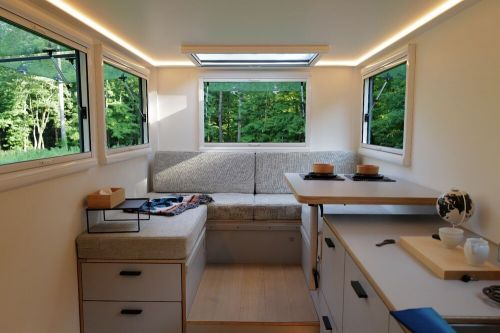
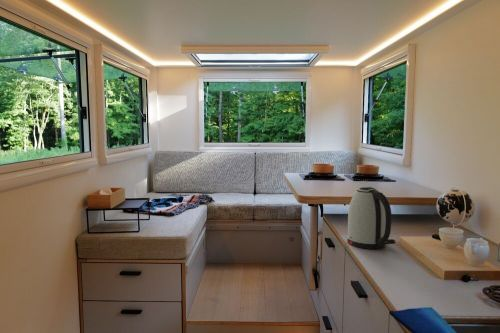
+ kettle [346,186,392,250]
